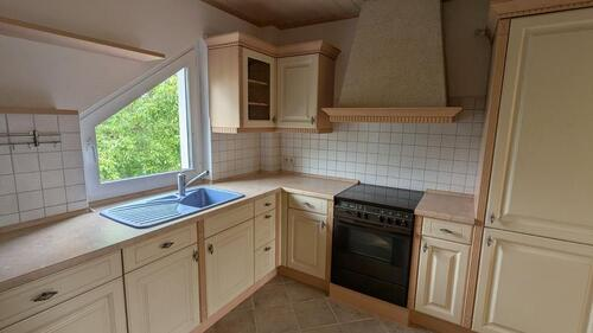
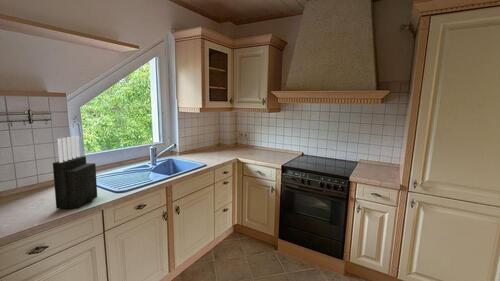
+ knife block [52,135,98,210]
